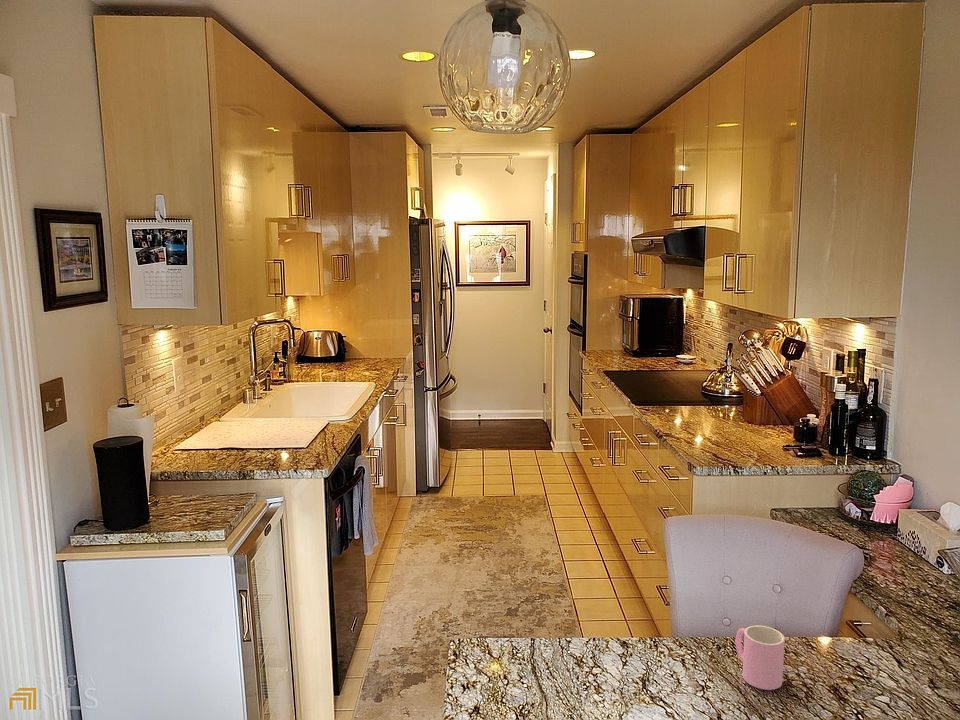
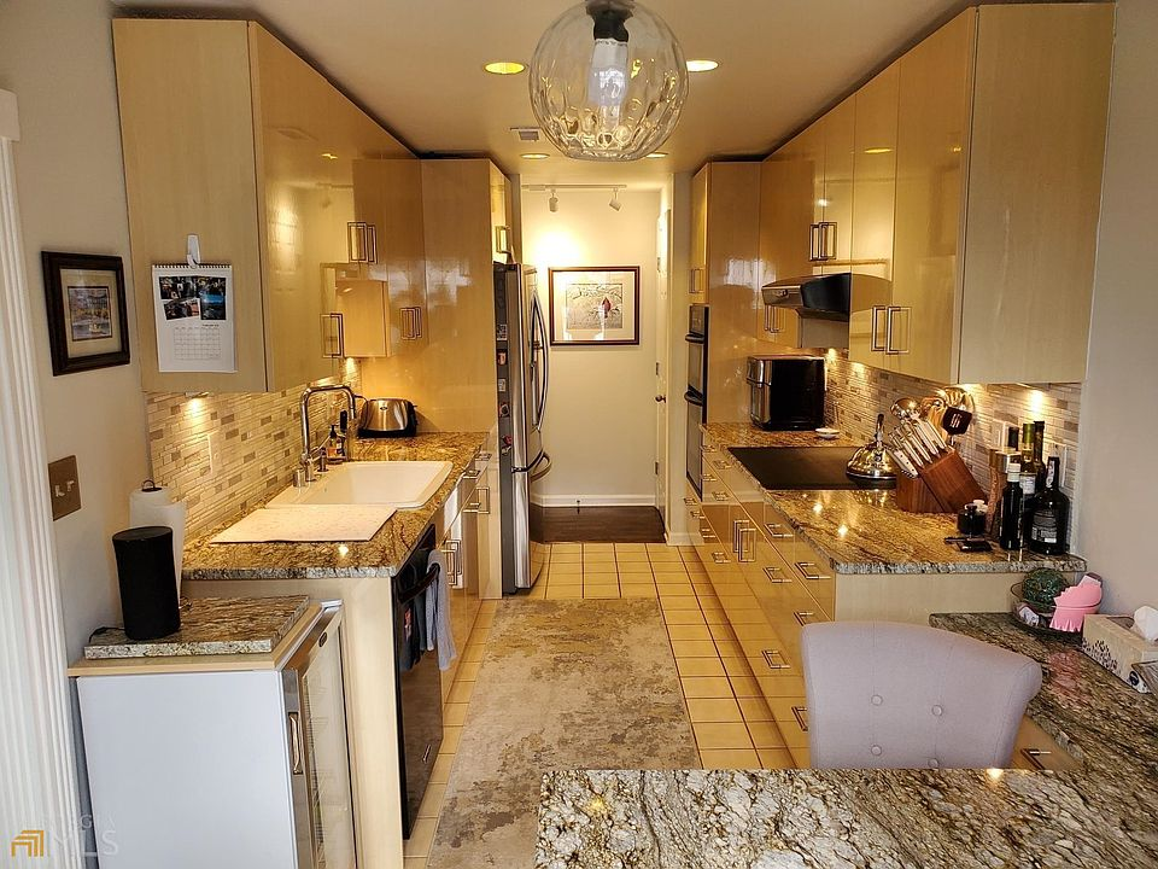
- cup [735,625,786,691]
